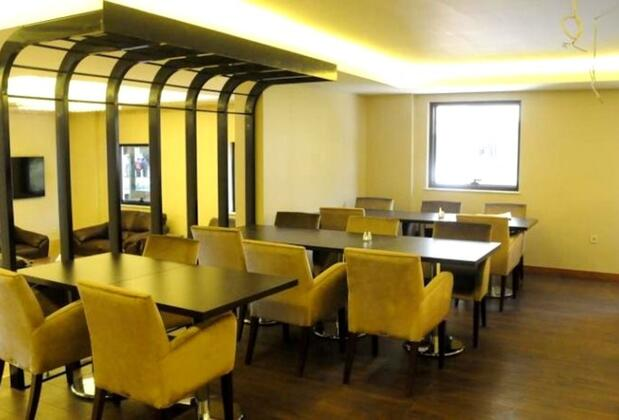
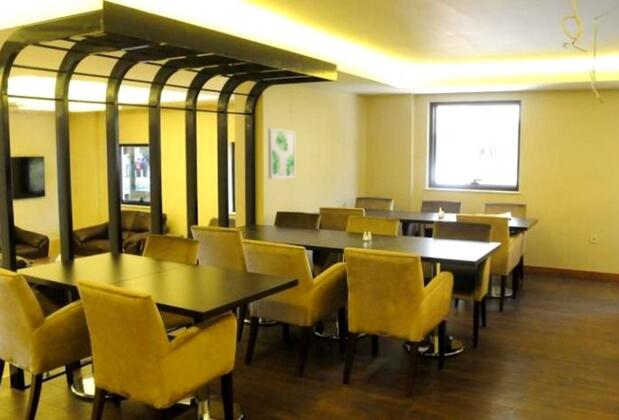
+ wall art [267,128,296,180]
